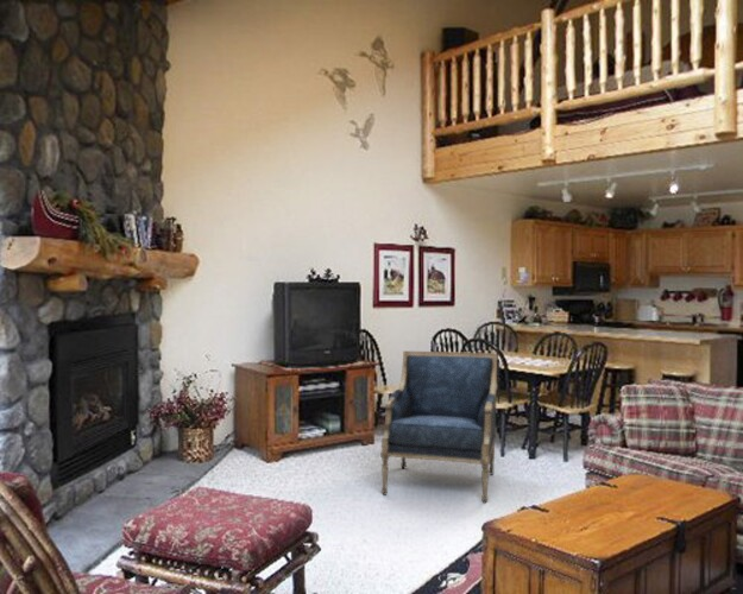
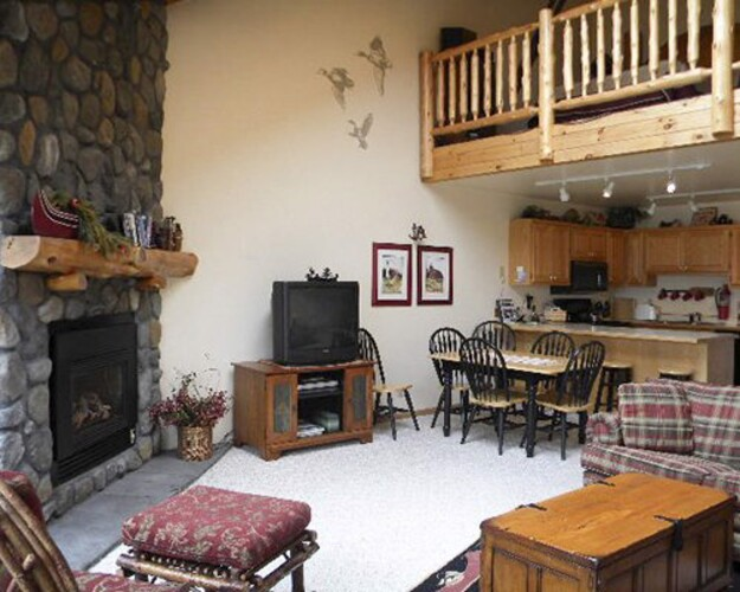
- armchair [379,350,498,504]
